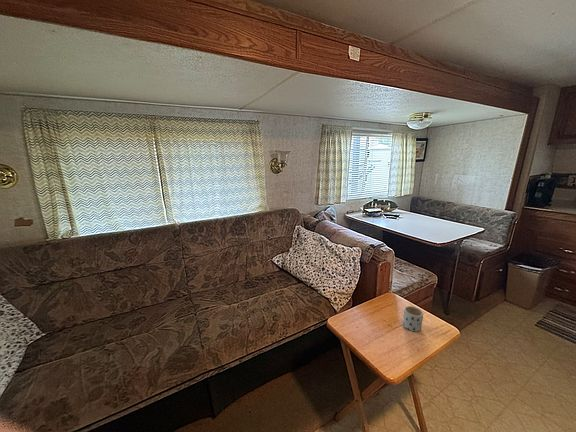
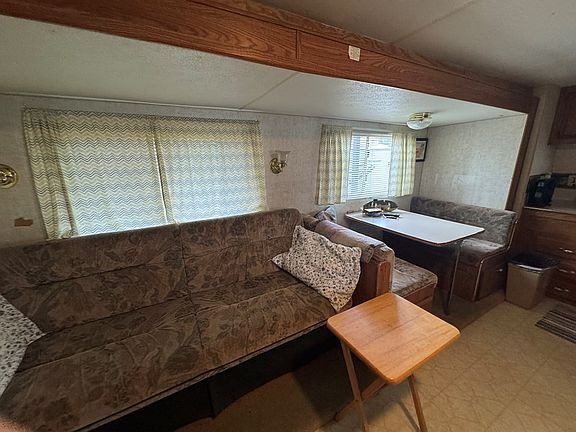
- mug [402,305,424,332]
